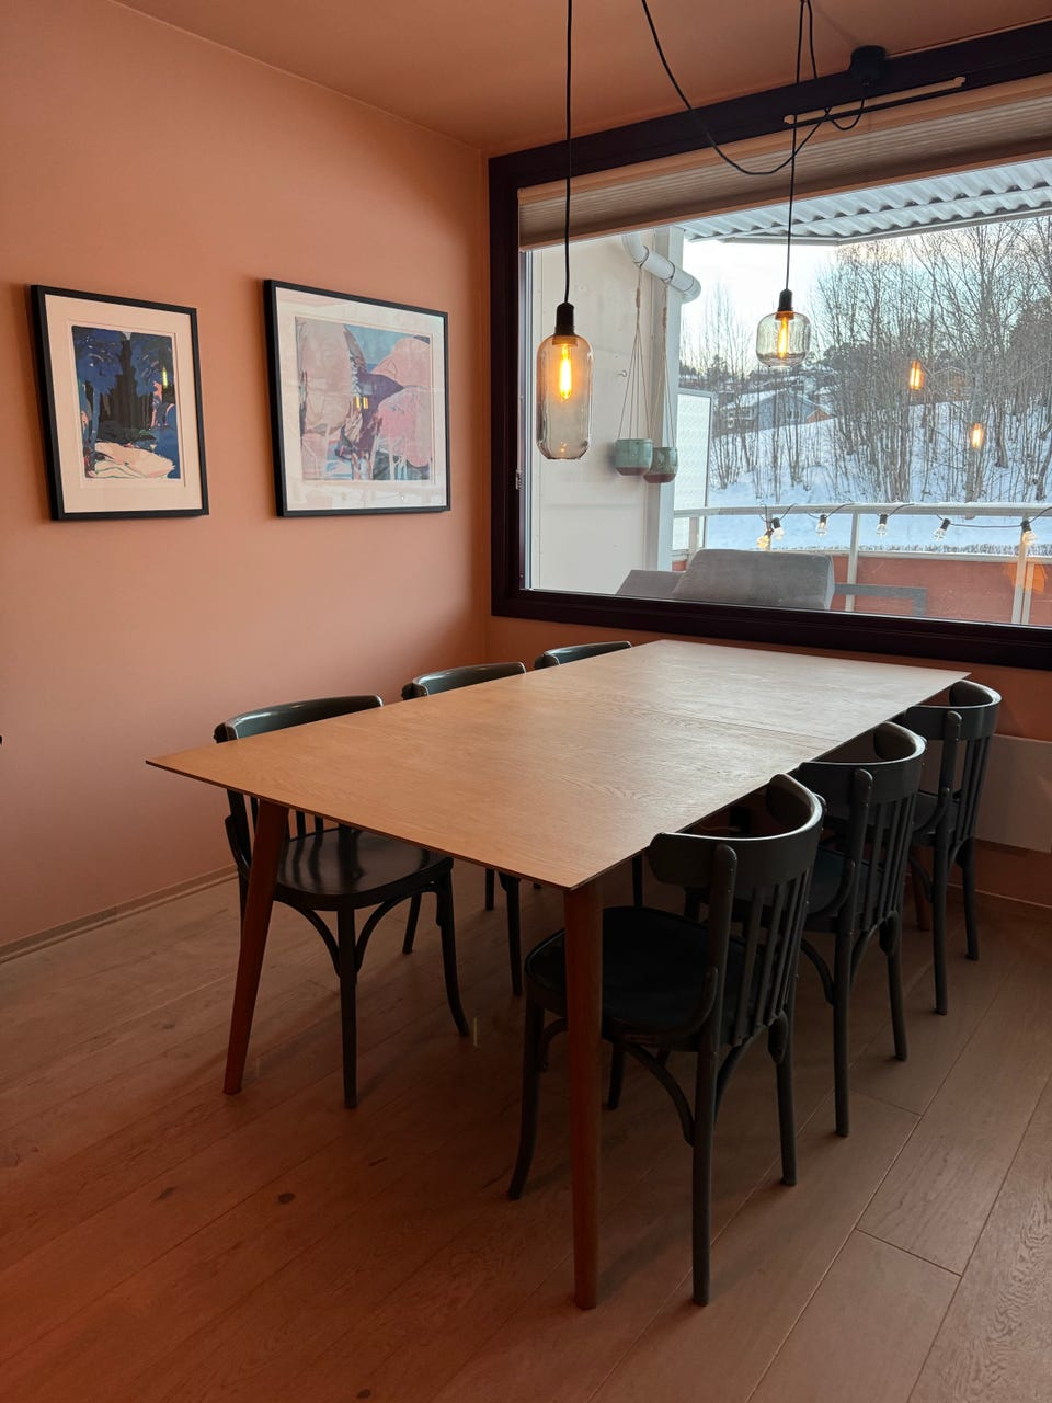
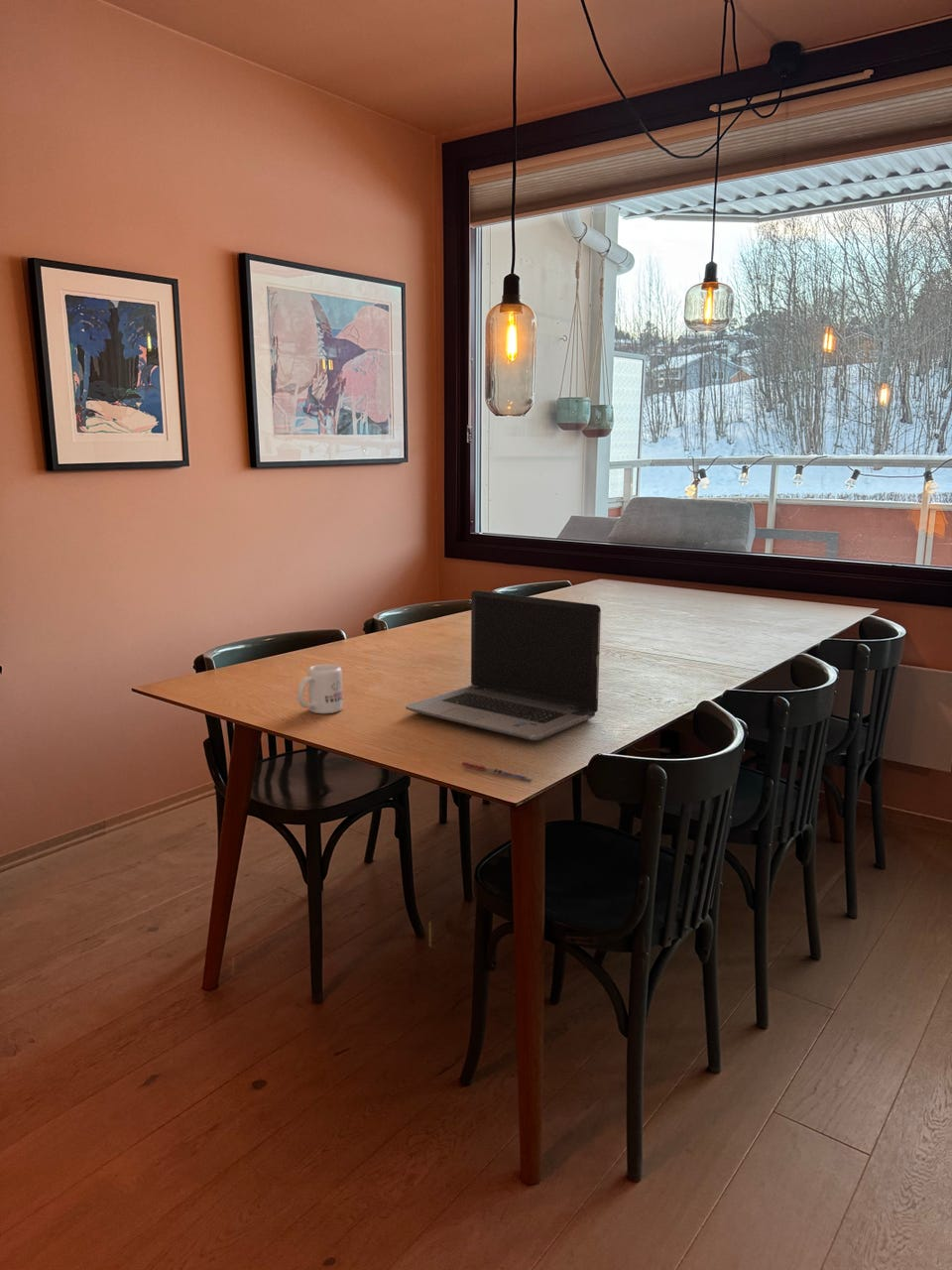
+ mug [297,664,344,714]
+ laptop computer [405,589,602,742]
+ pen [461,761,533,782]
